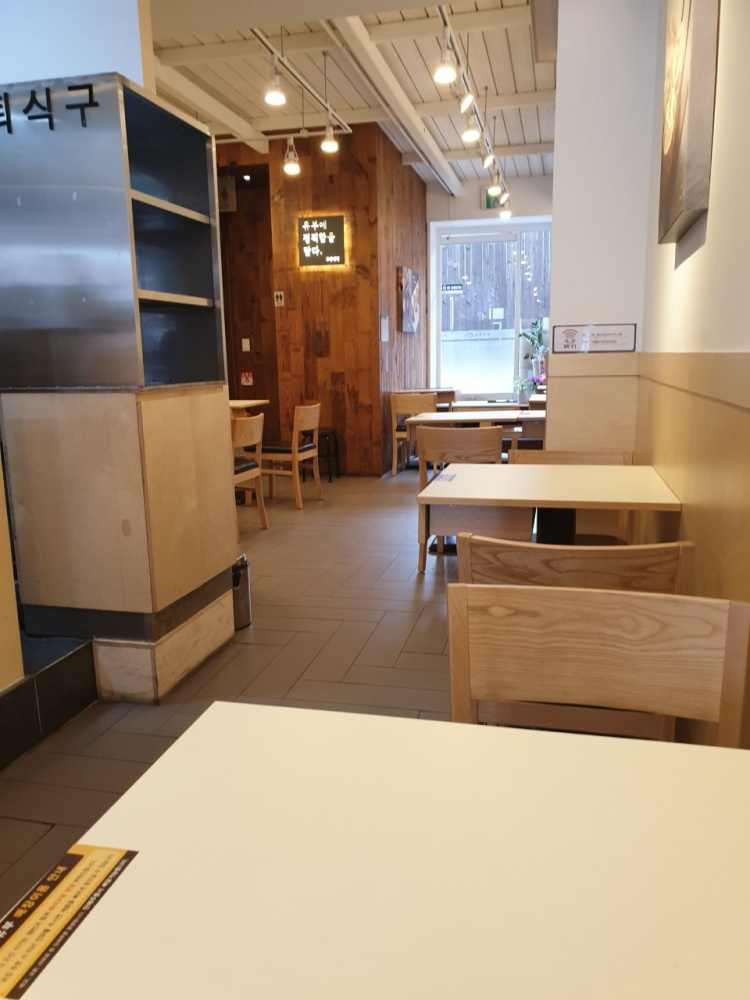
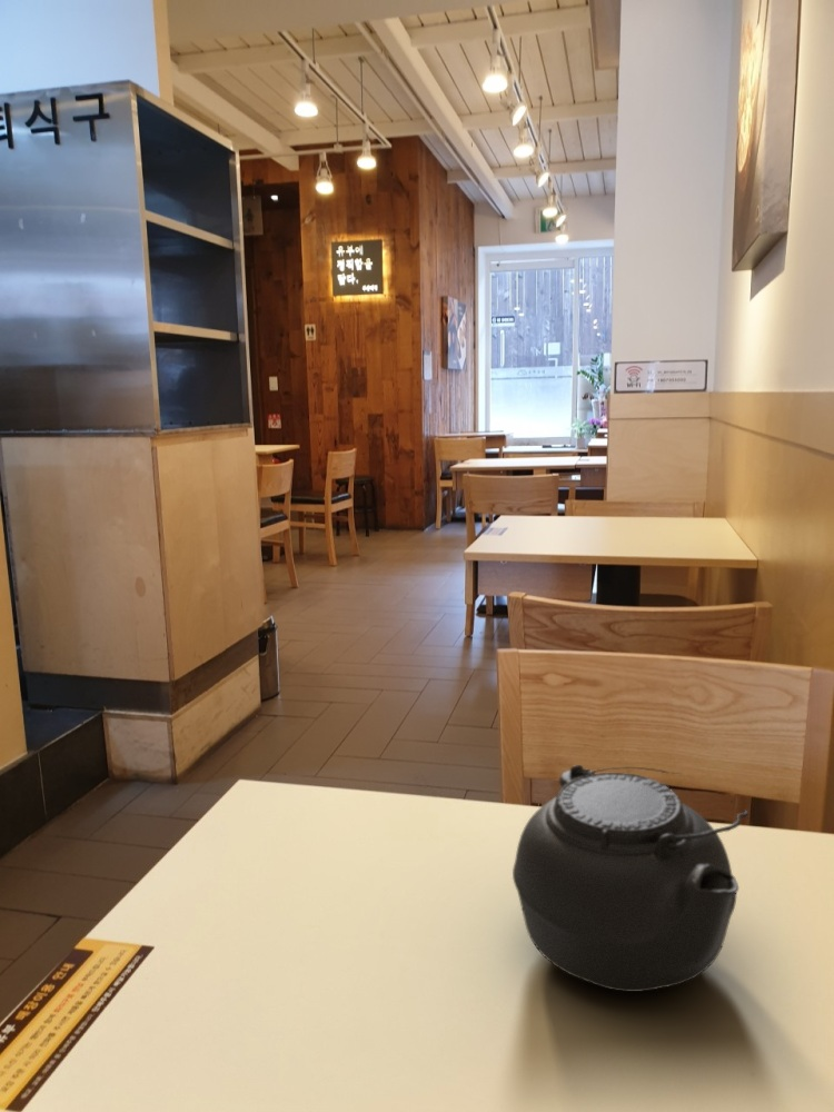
+ teapot [512,764,749,993]
